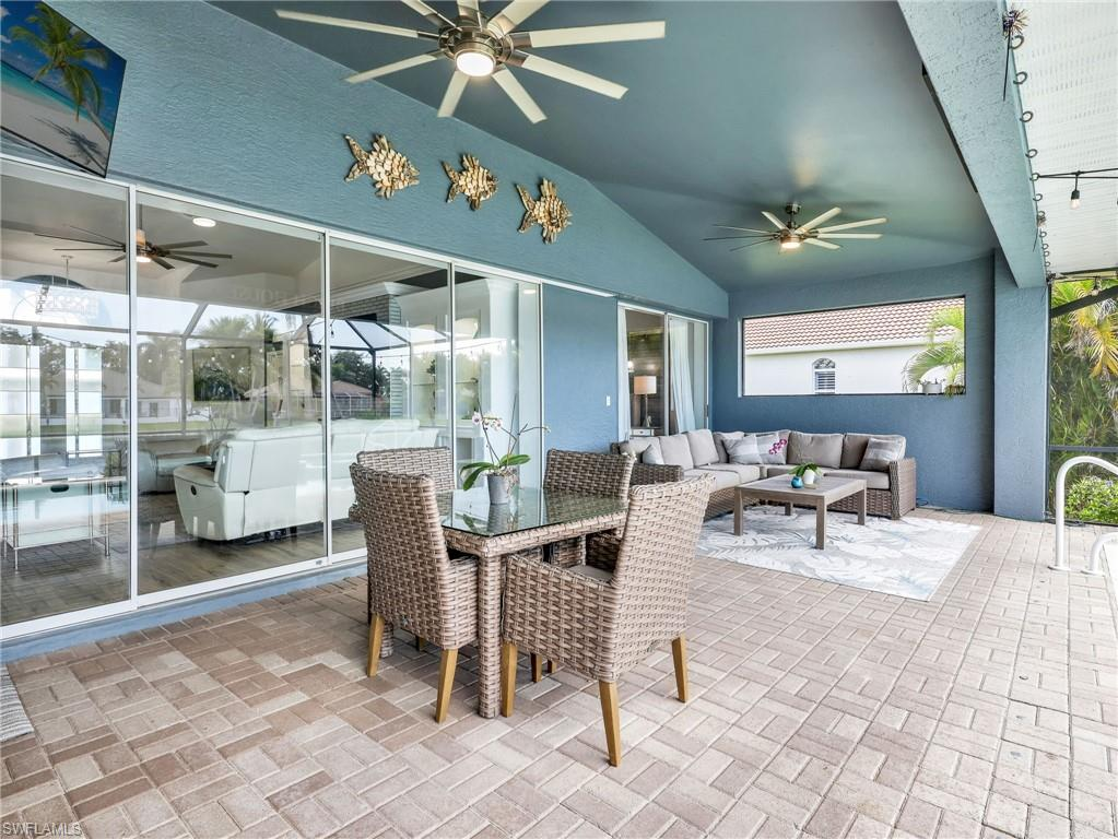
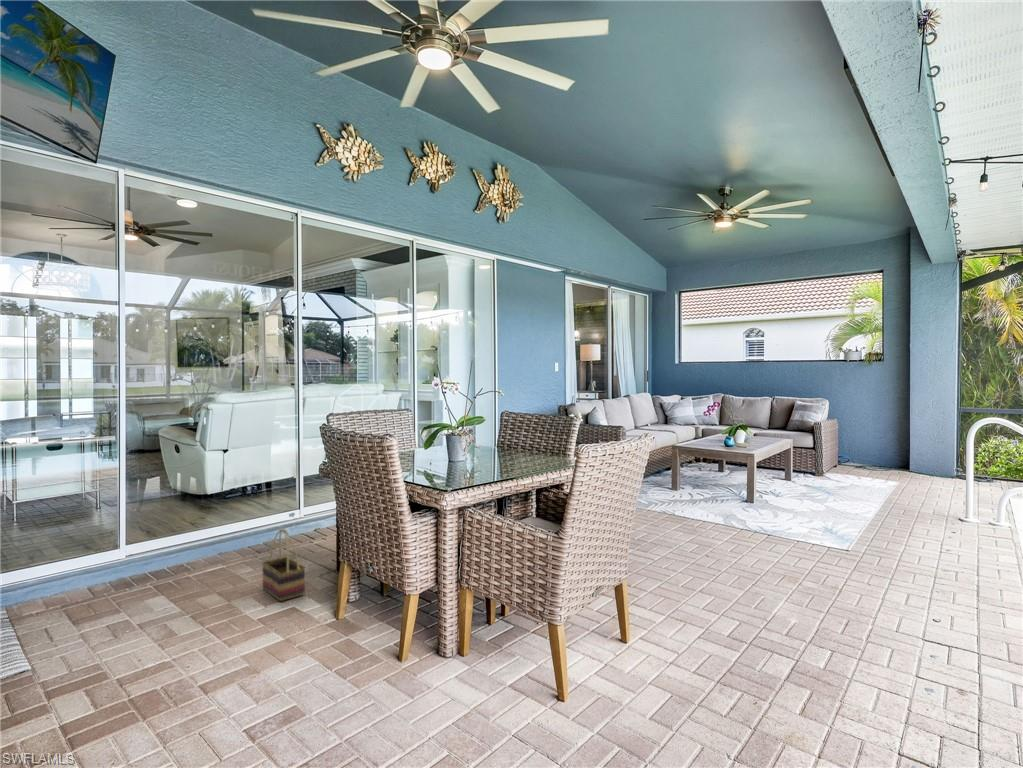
+ basket [261,528,306,602]
